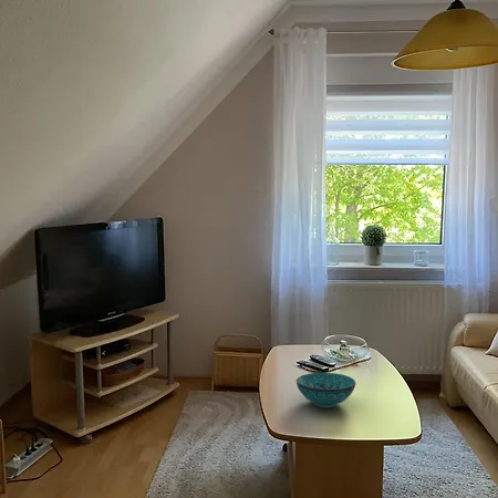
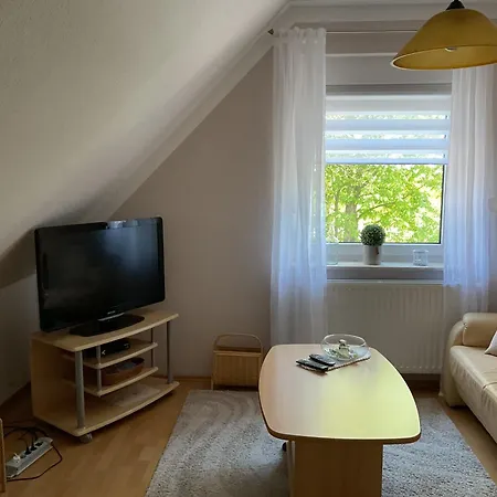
- bowl [295,372,357,408]
